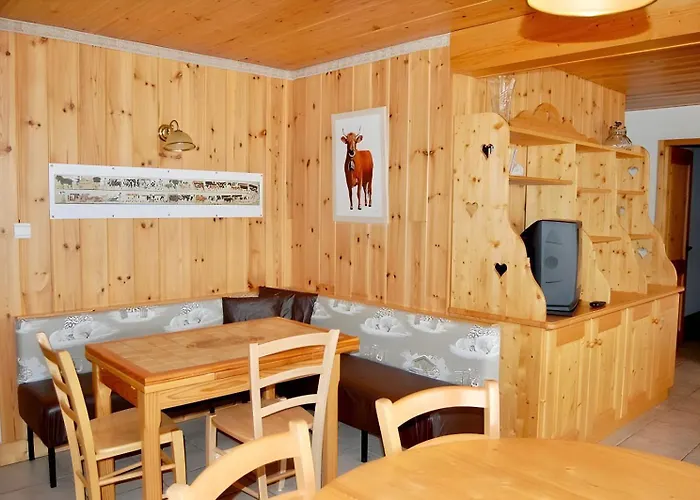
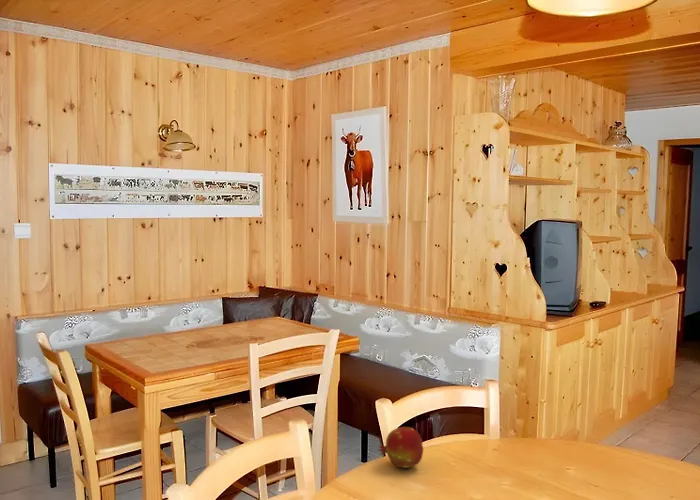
+ fruit [377,426,424,469]
